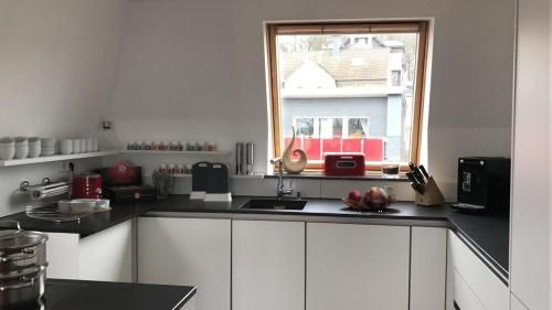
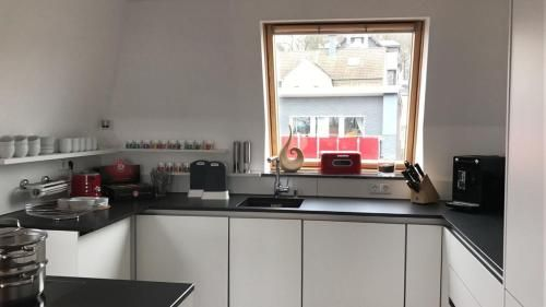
- fruit basket [341,186,399,212]
